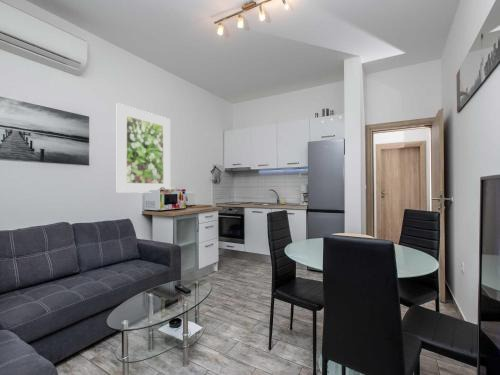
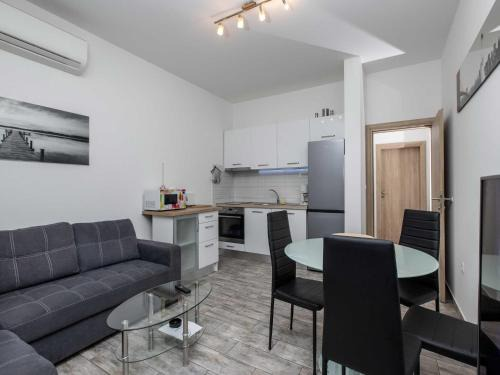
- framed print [116,102,171,194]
